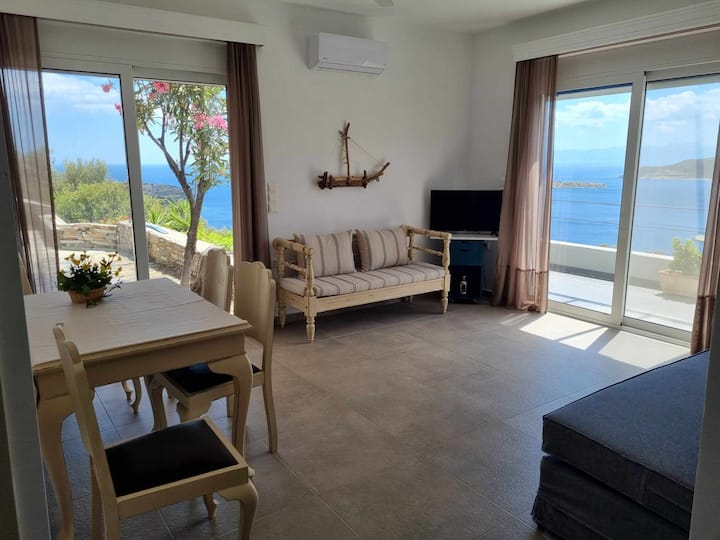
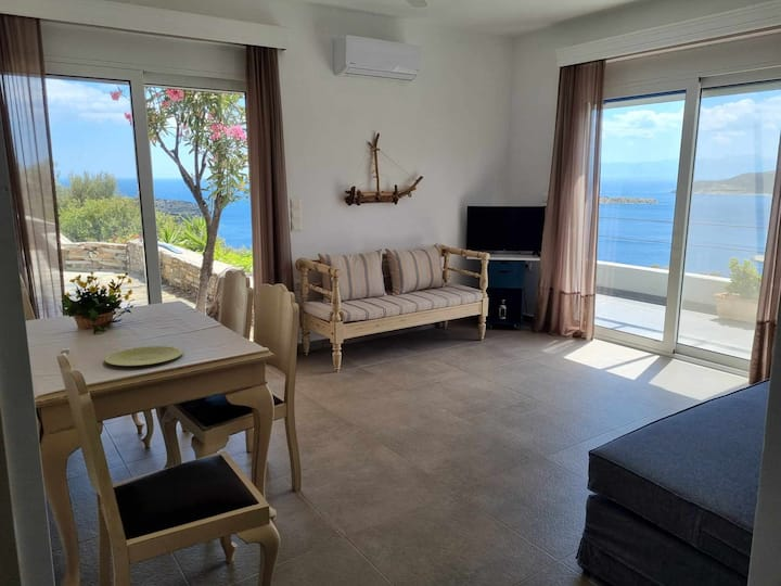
+ plate [103,345,183,367]
